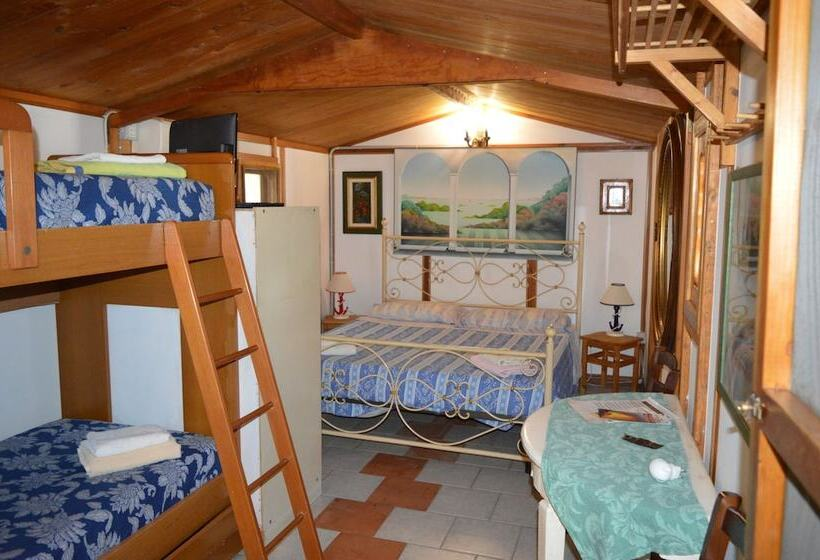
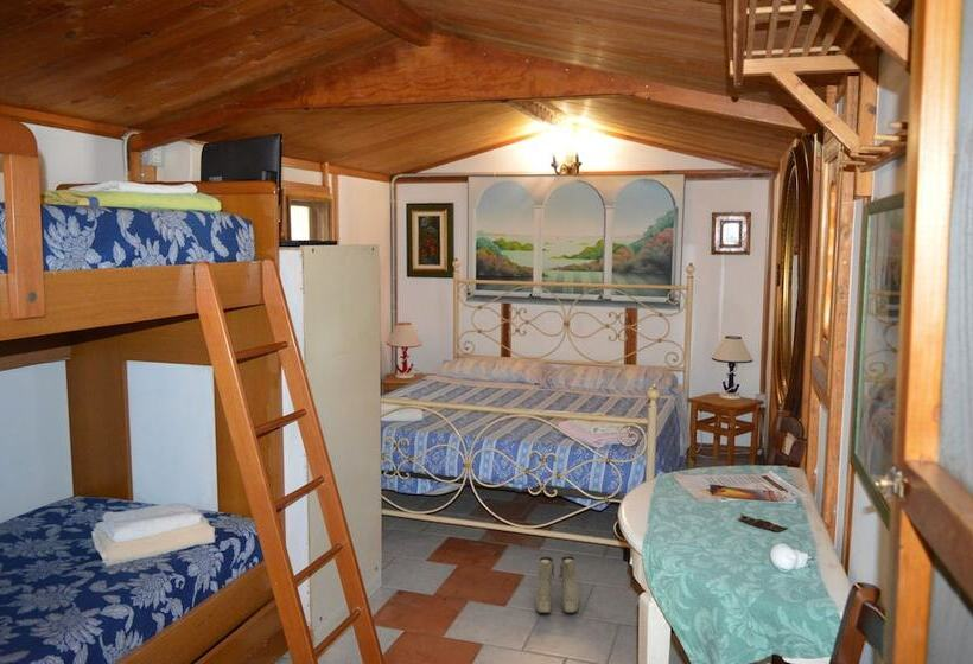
+ boots [534,555,580,614]
